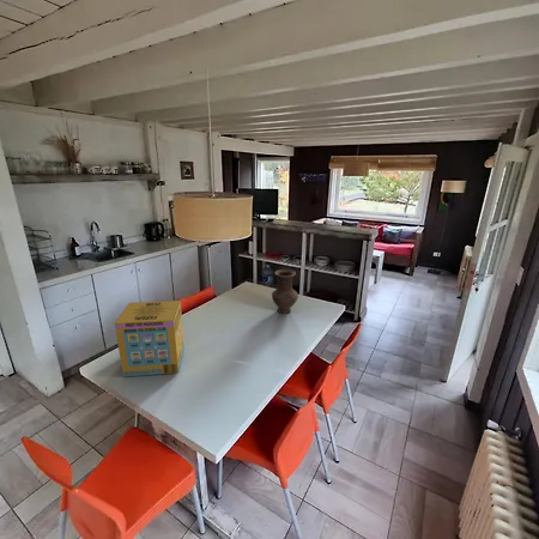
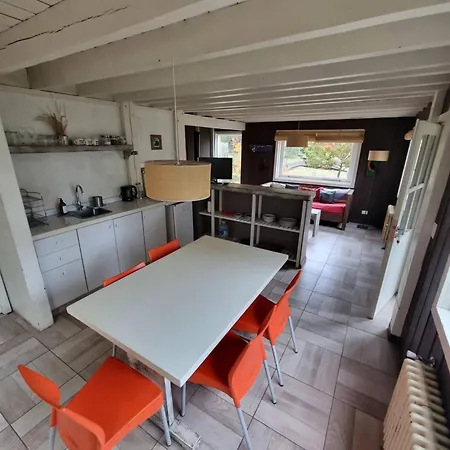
- cereal box [114,299,186,377]
- vase [271,268,299,314]
